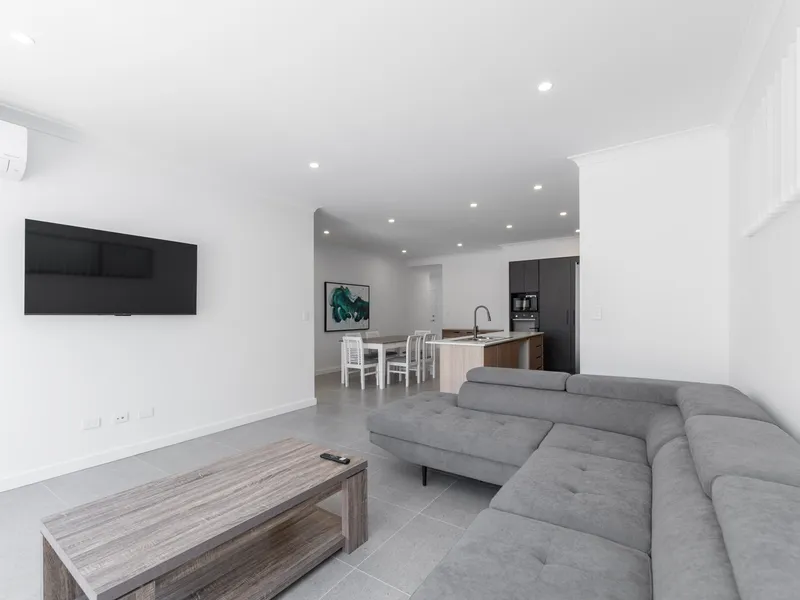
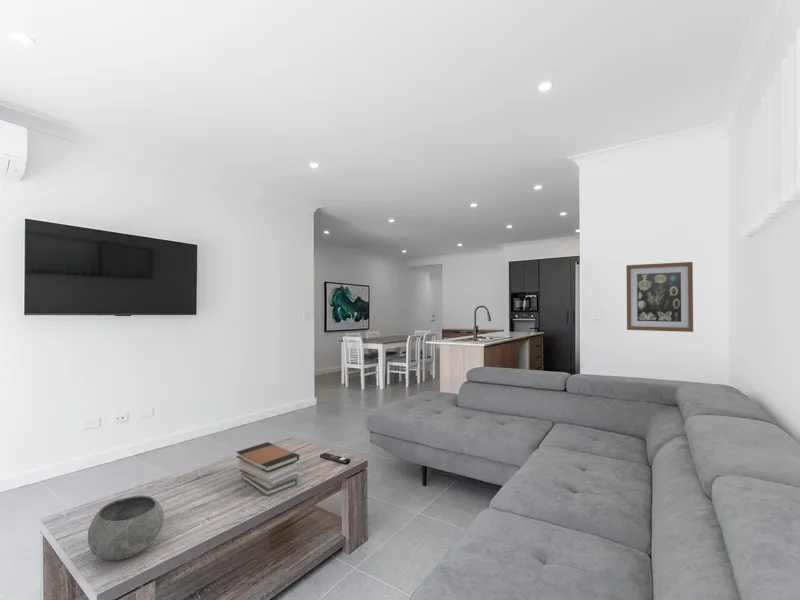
+ wall art [625,261,694,333]
+ bowl [87,494,165,561]
+ book stack [235,441,301,497]
